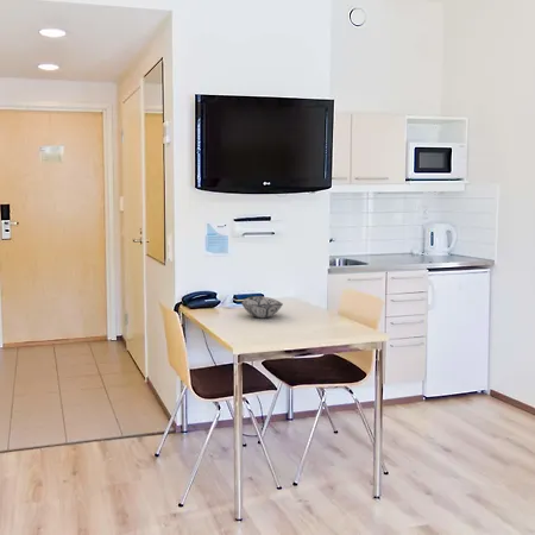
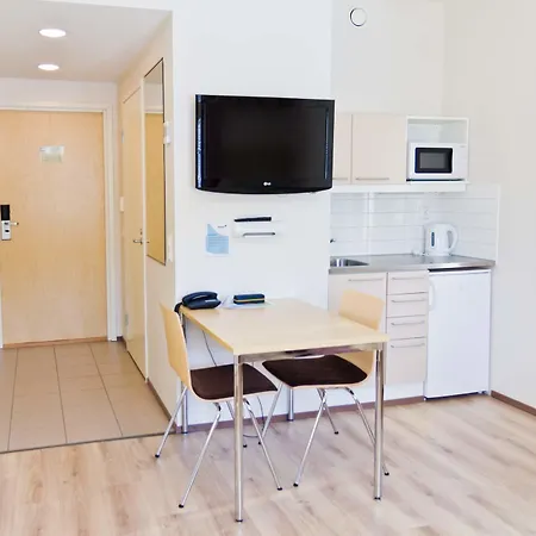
- decorative bowl [240,295,284,319]
